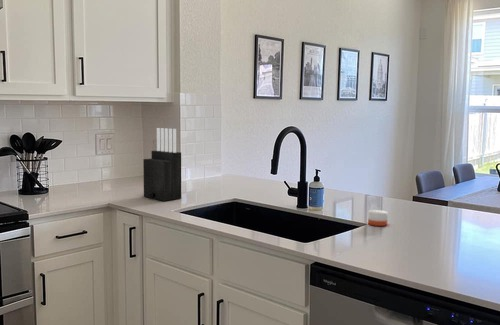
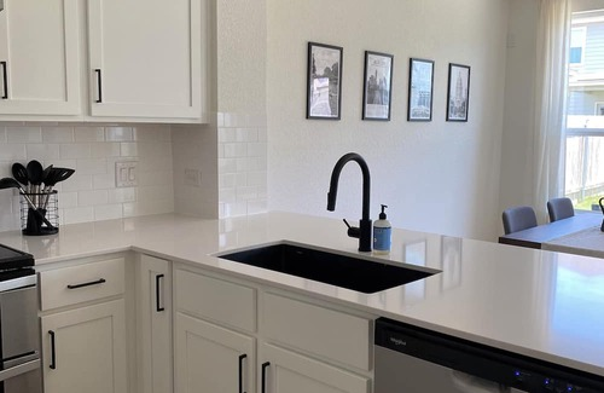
- candle [367,205,389,227]
- knife block [142,127,182,202]
